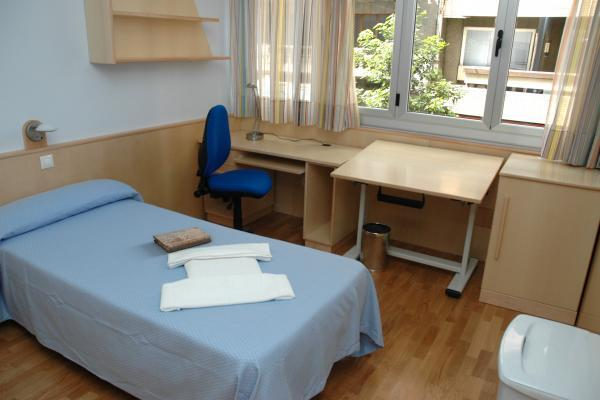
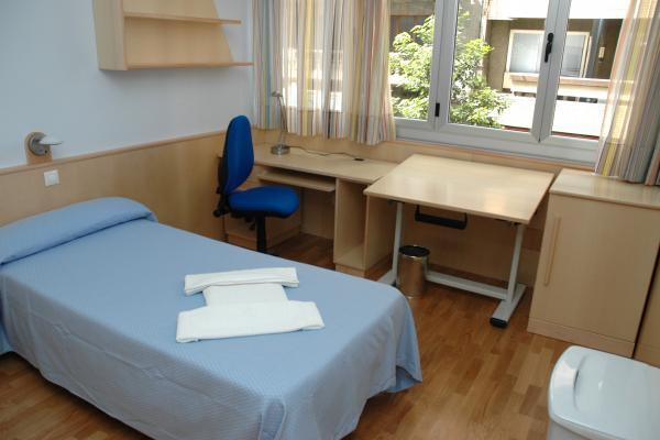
- book [152,226,213,253]
